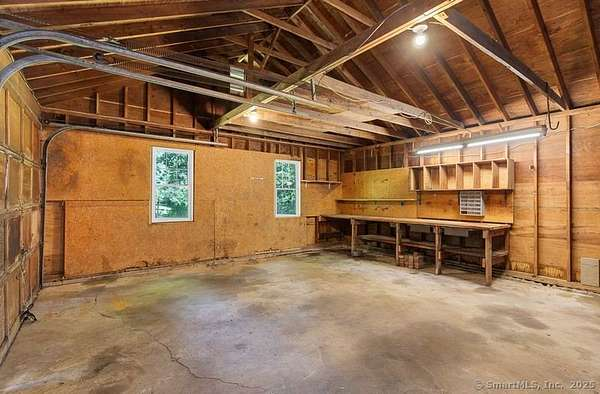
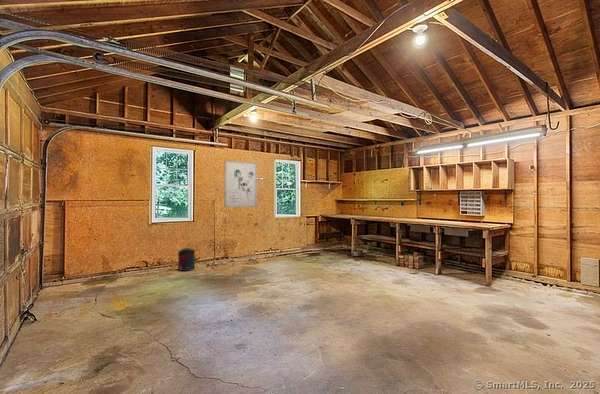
+ wall art [223,159,258,208]
+ supplement container [177,247,196,272]
